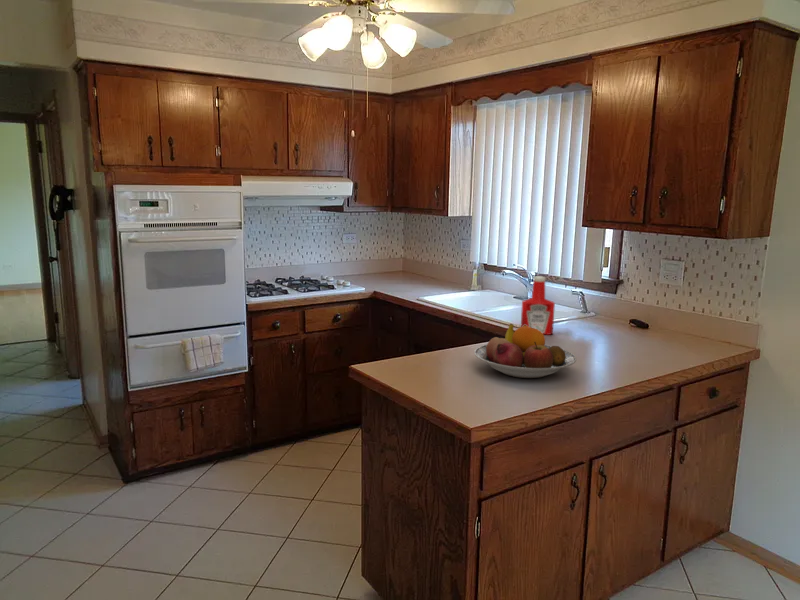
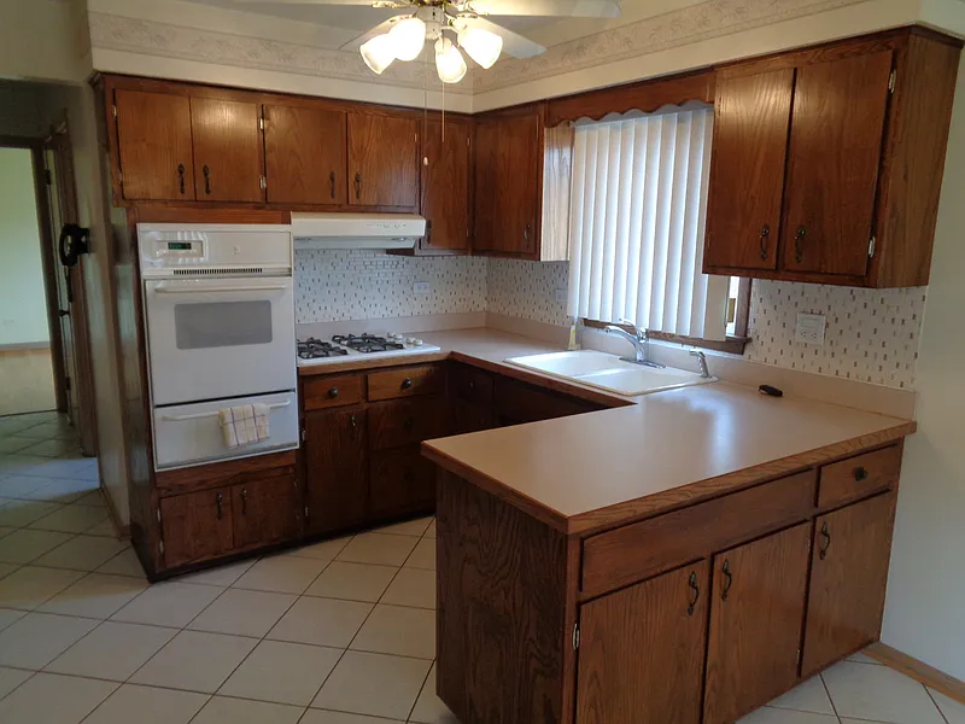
- soap bottle [520,276,556,336]
- fruit bowl [473,323,577,379]
